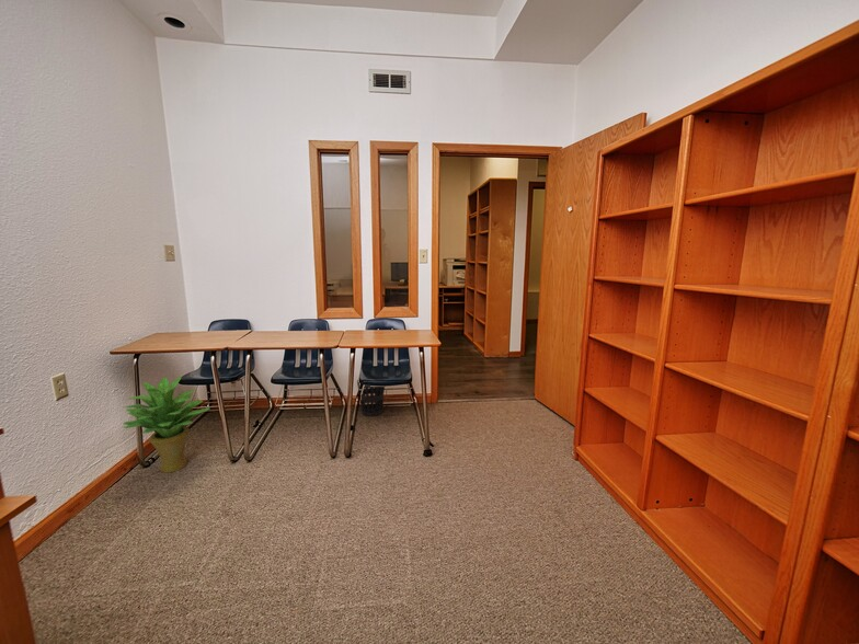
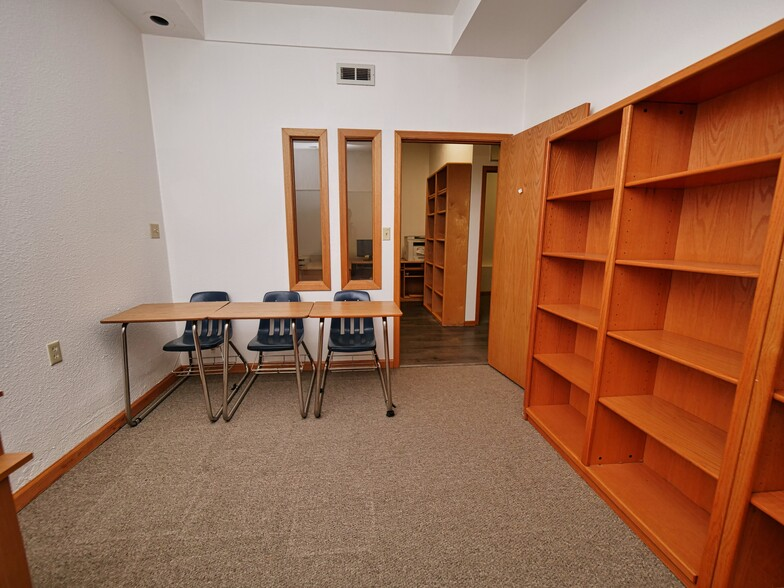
- wastebasket [356,379,386,417]
- potted plant [123,376,211,474]
